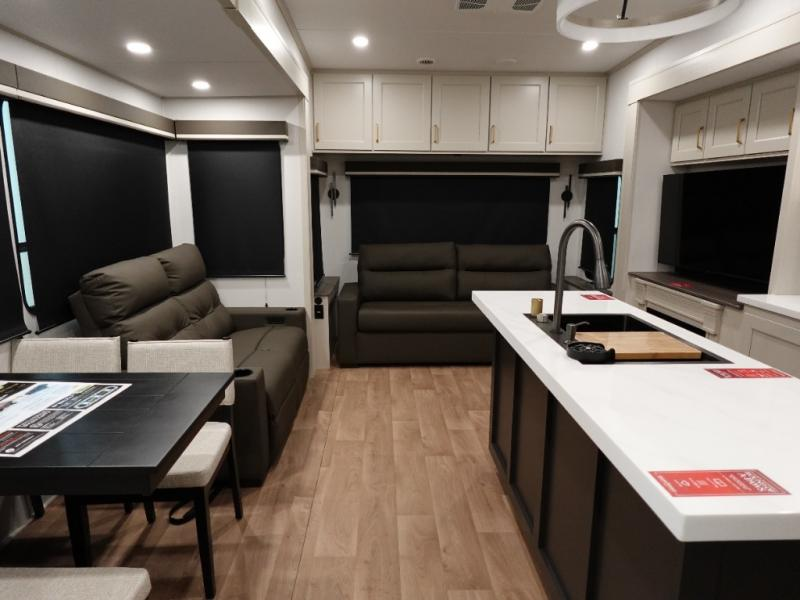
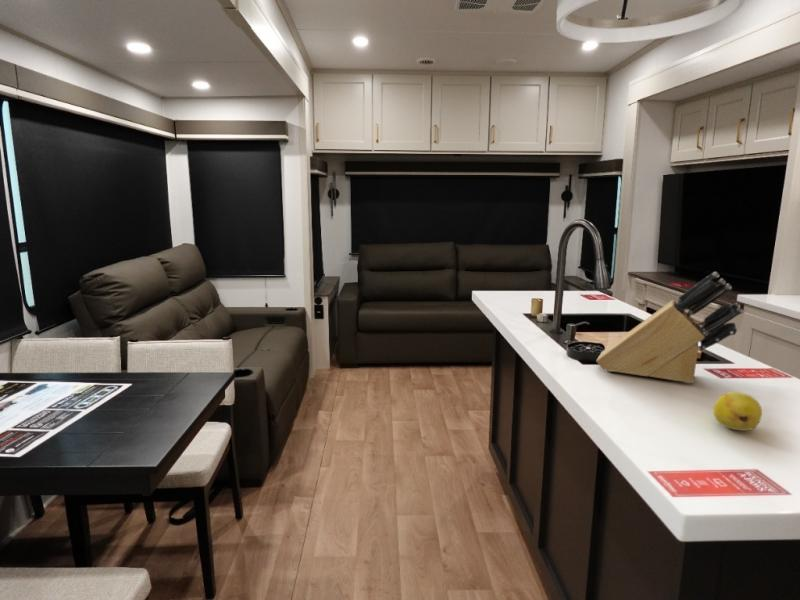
+ fruit [712,391,763,432]
+ knife block [595,271,744,384]
